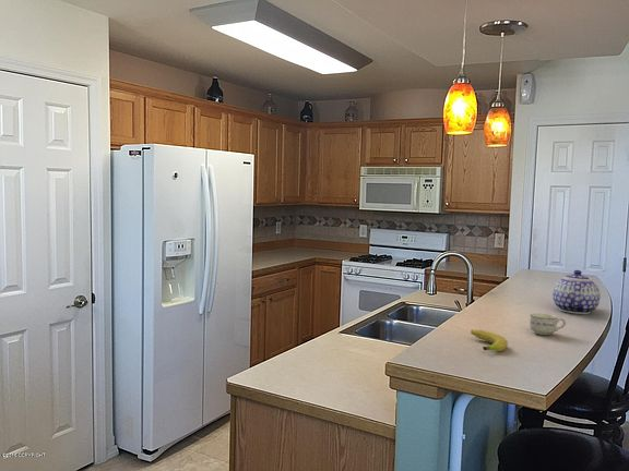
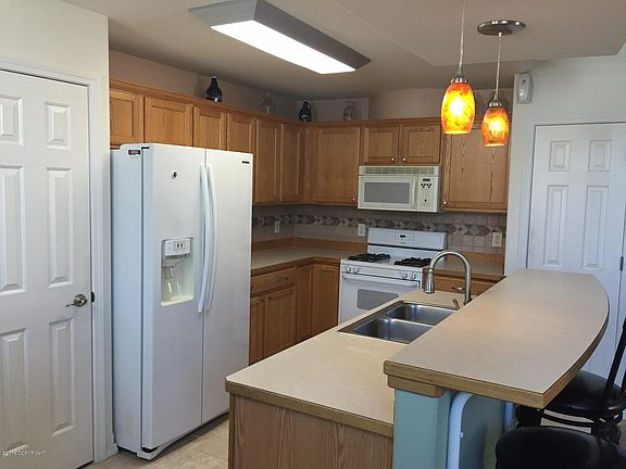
- cup [529,312,567,336]
- fruit [470,329,509,352]
- teapot [551,269,602,315]
